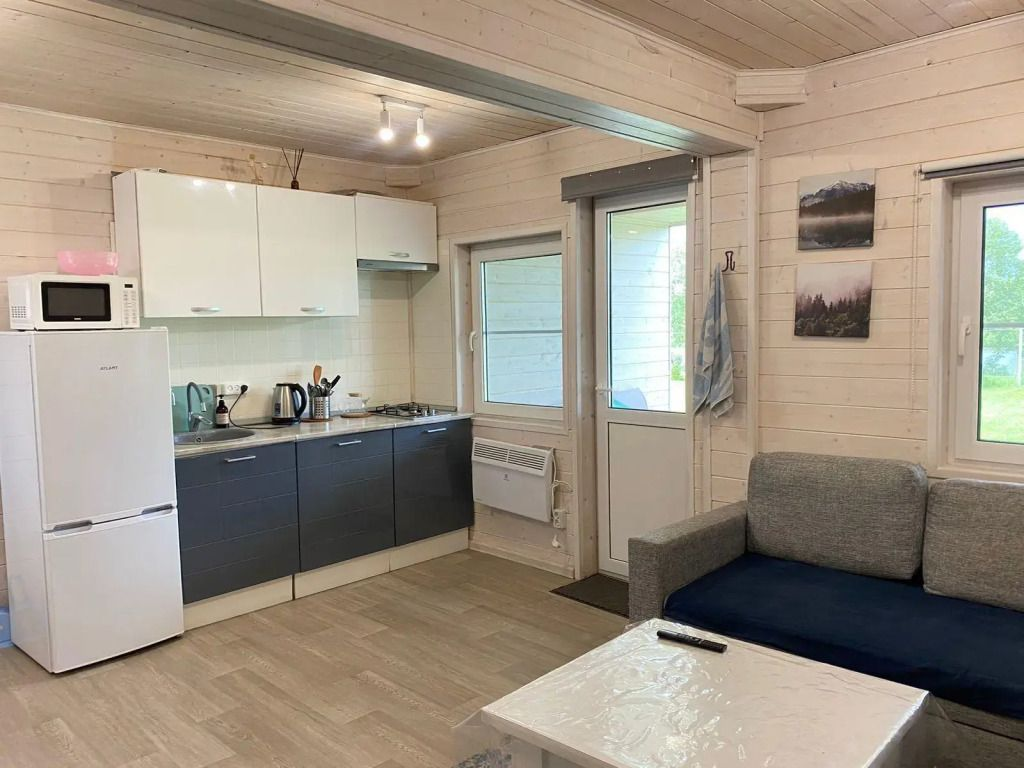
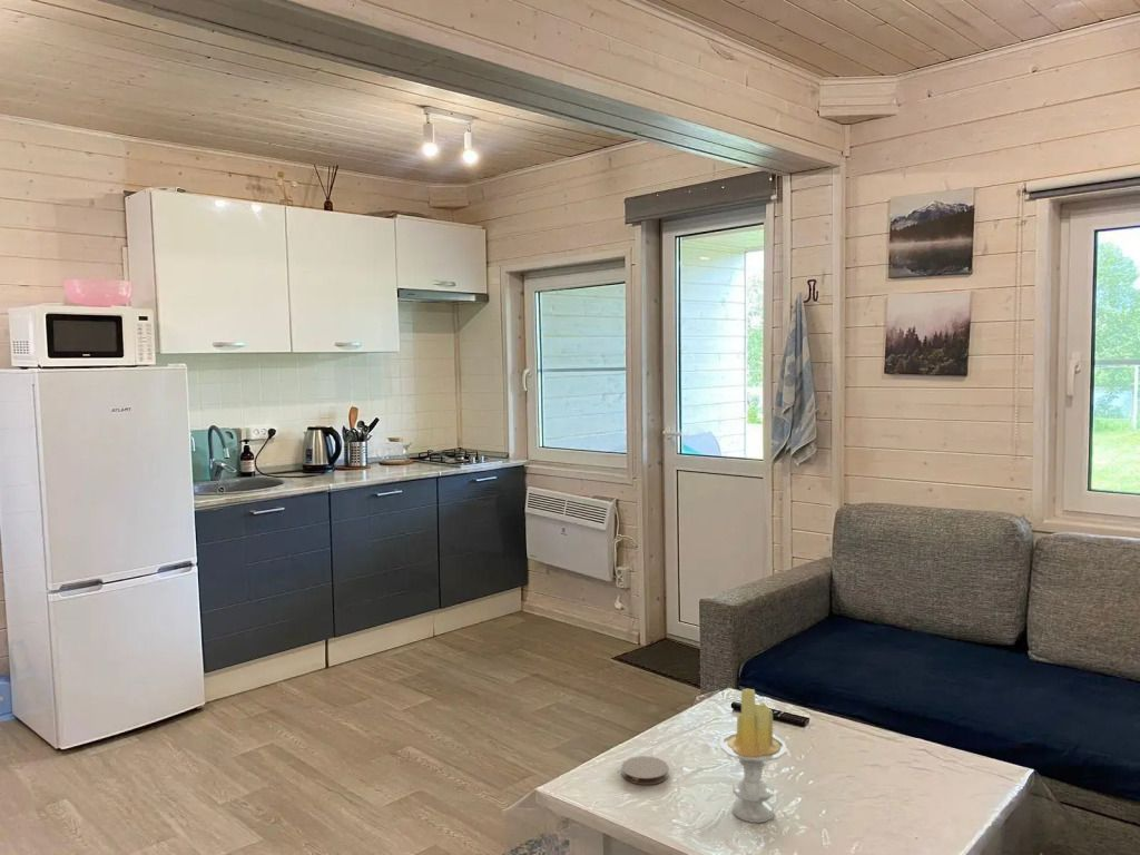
+ coaster [620,755,670,786]
+ candle [719,688,787,824]
